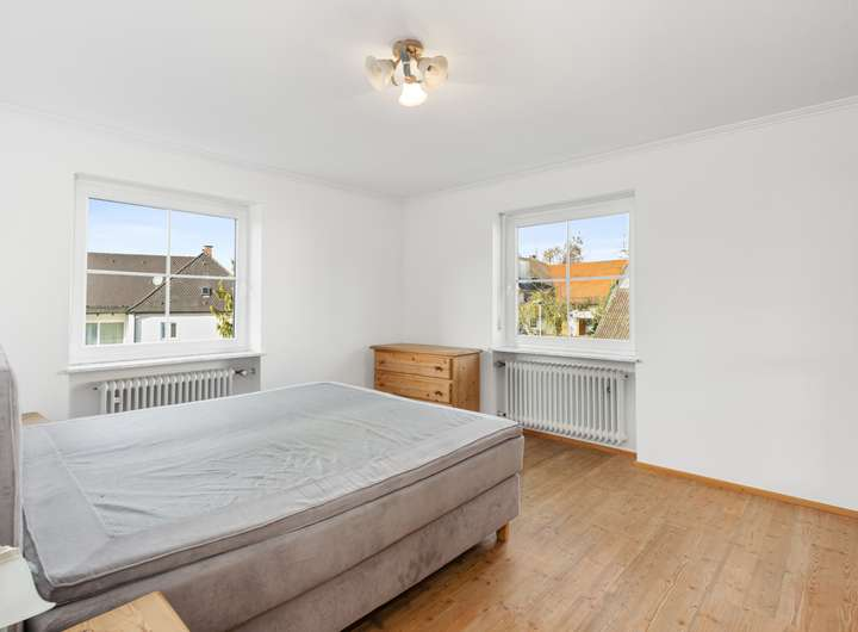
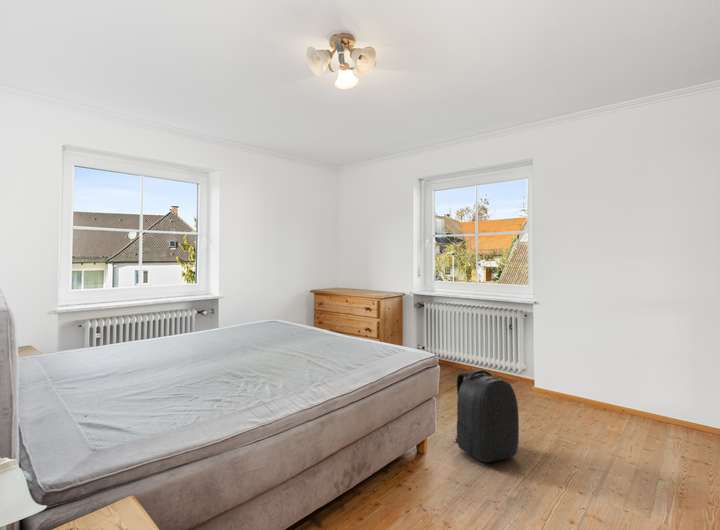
+ backpack [452,369,520,463]
